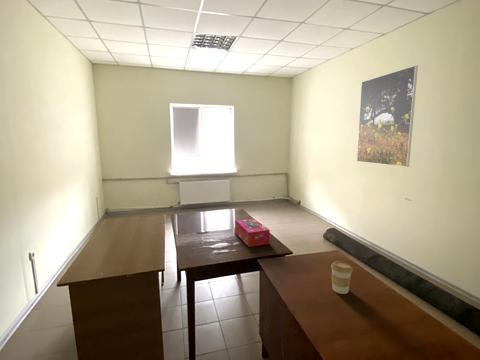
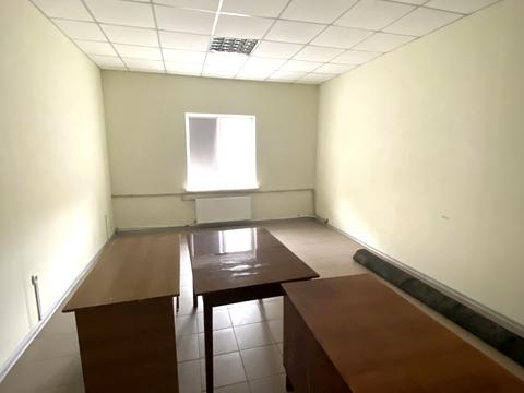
- tissue box [234,217,271,248]
- coffee cup [330,260,354,295]
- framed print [356,64,419,168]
